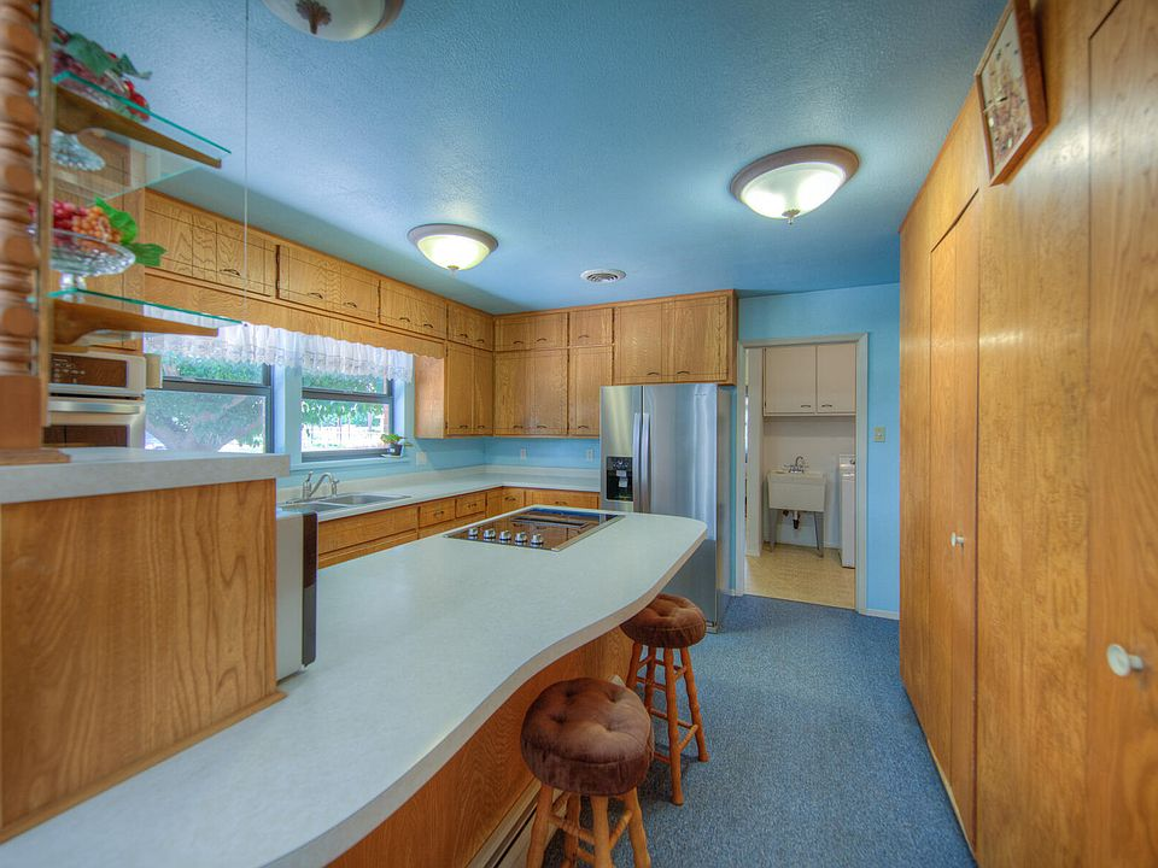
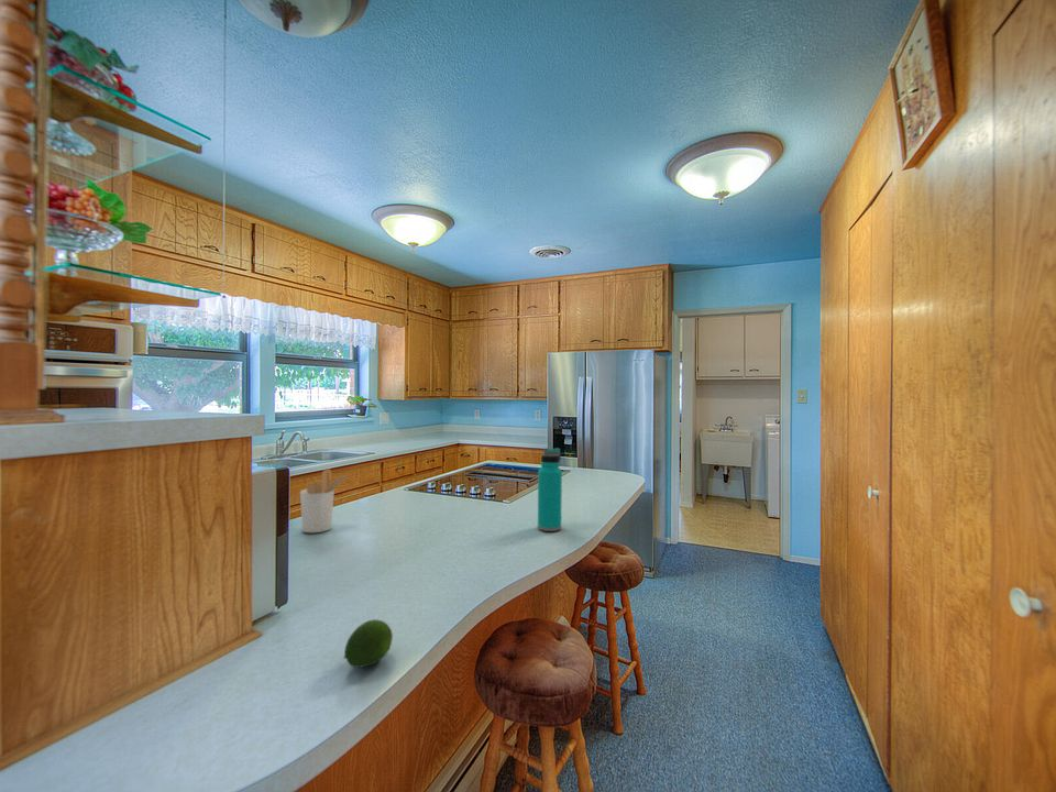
+ utensil holder [299,468,352,534]
+ water bottle [537,447,563,532]
+ fruit [343,618,394,669]
